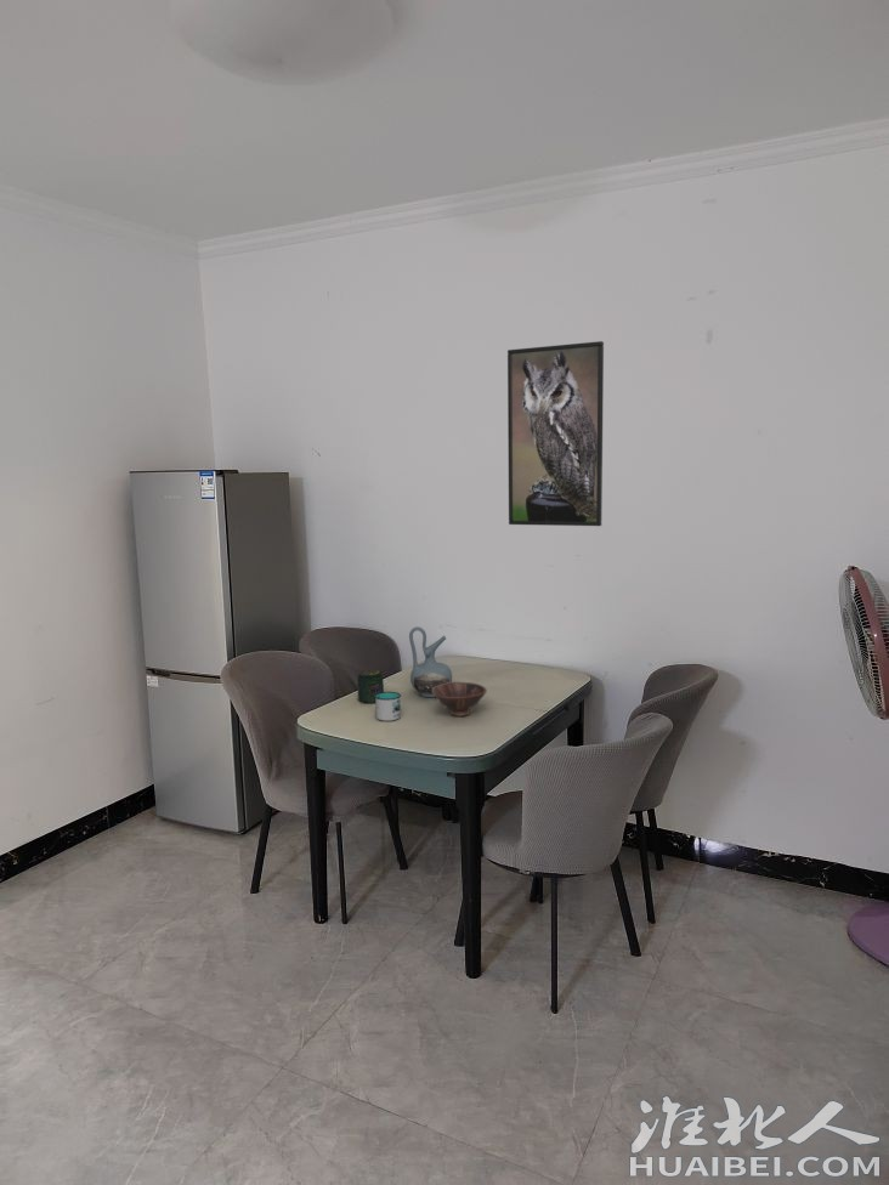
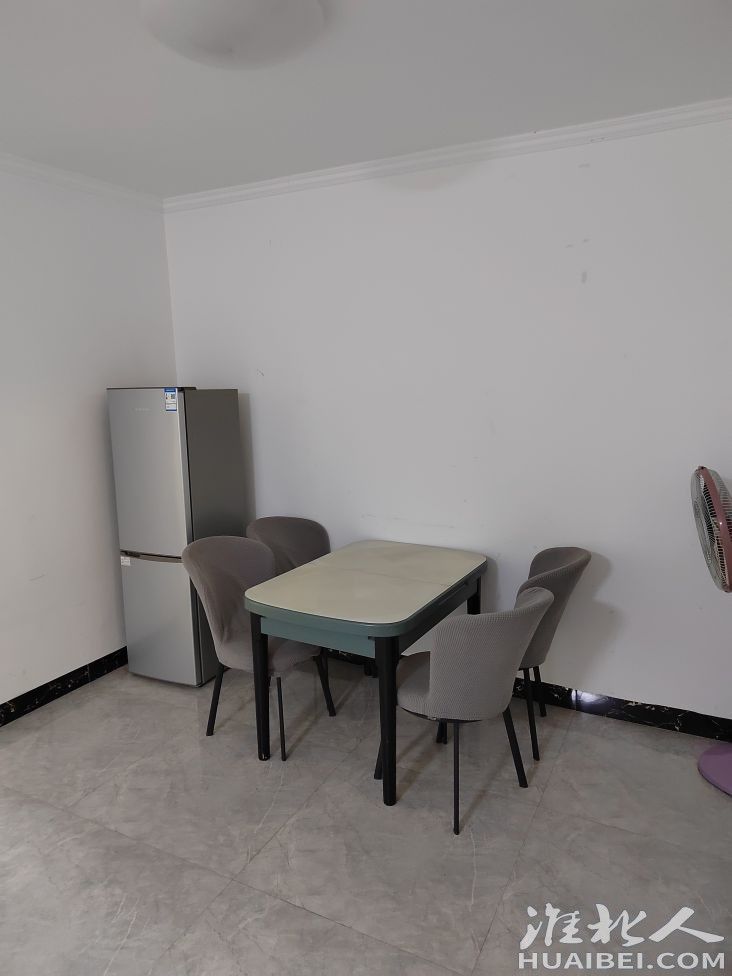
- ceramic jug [408,625,453,698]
- bowl [432,681,488,718]
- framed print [506,340,605,527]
- jar [357,668,385,704]
- mug [374,691,402,722]
